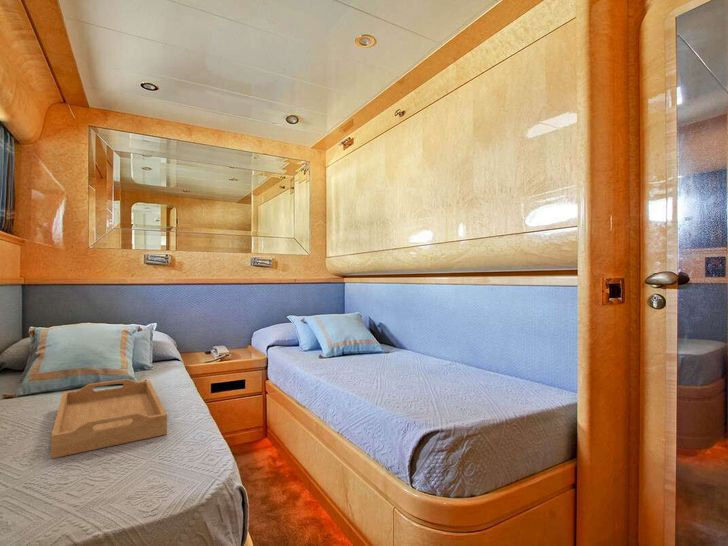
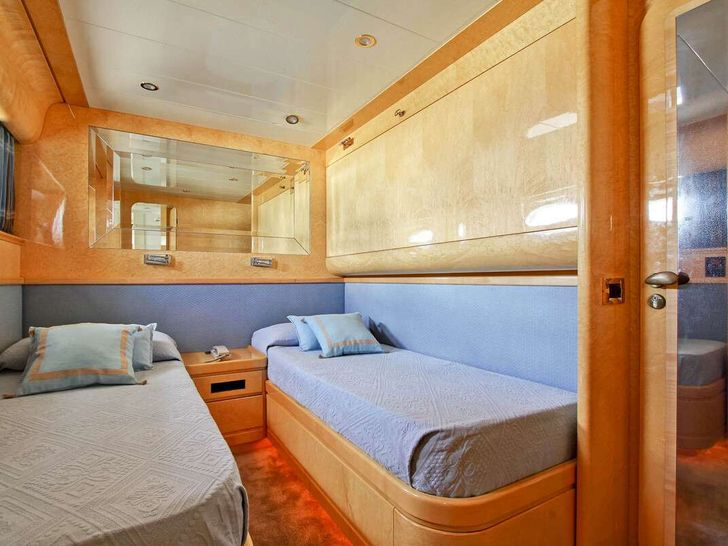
- serving tray [50,378,168,460]
